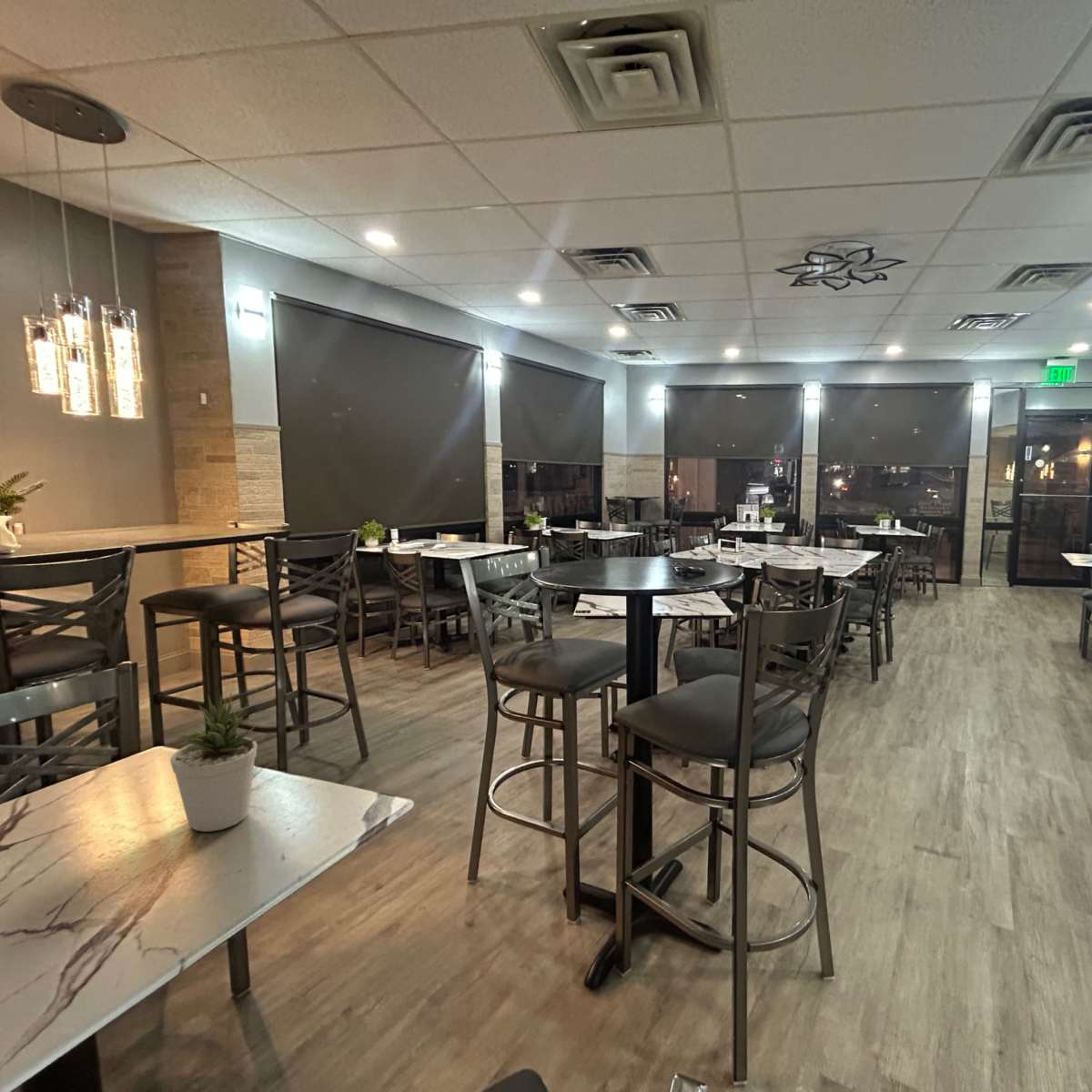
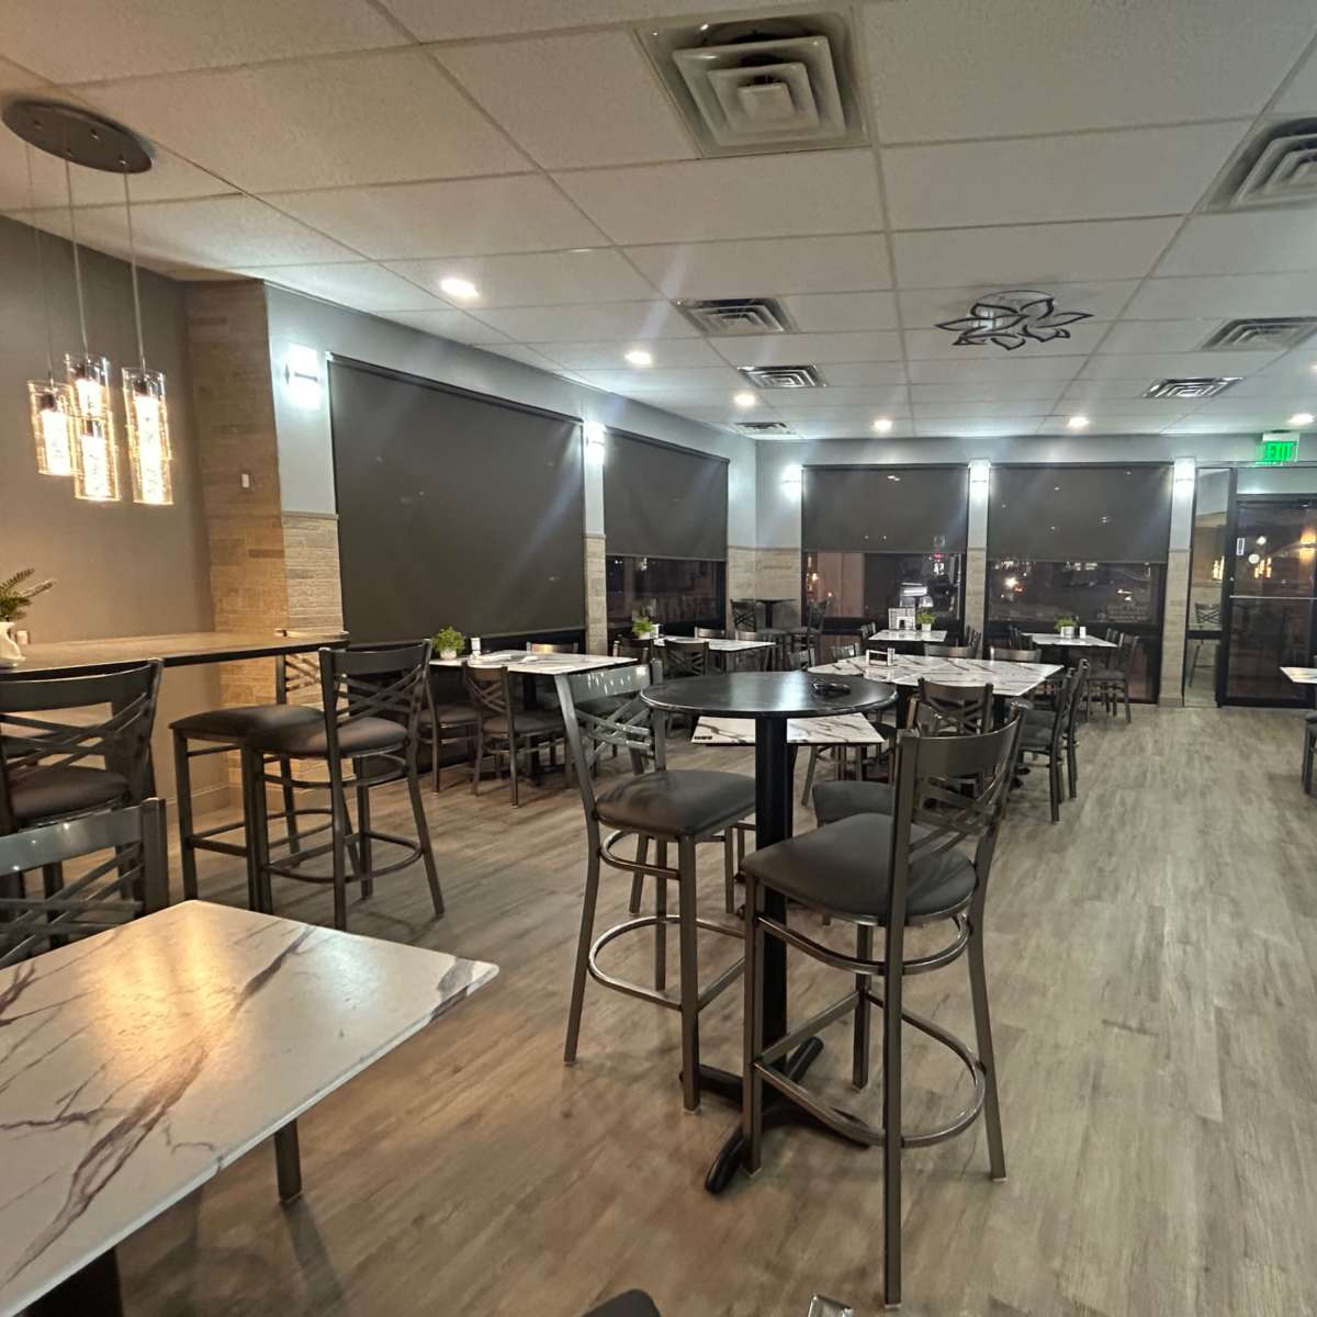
- potted plant [169,690,266,833]
